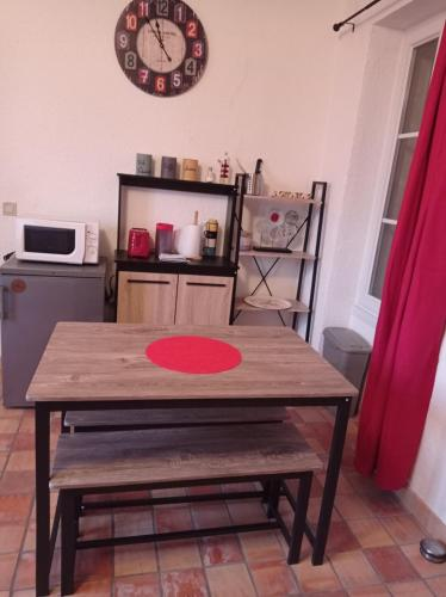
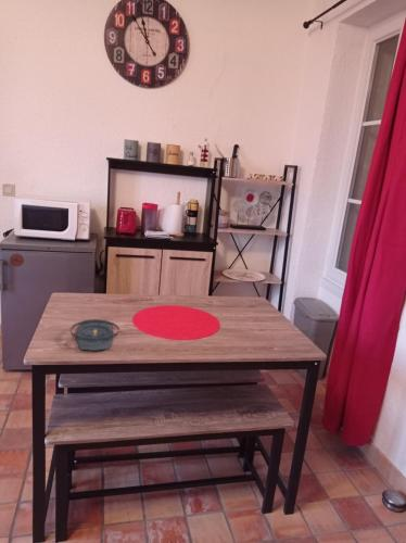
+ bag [69,306,120,352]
